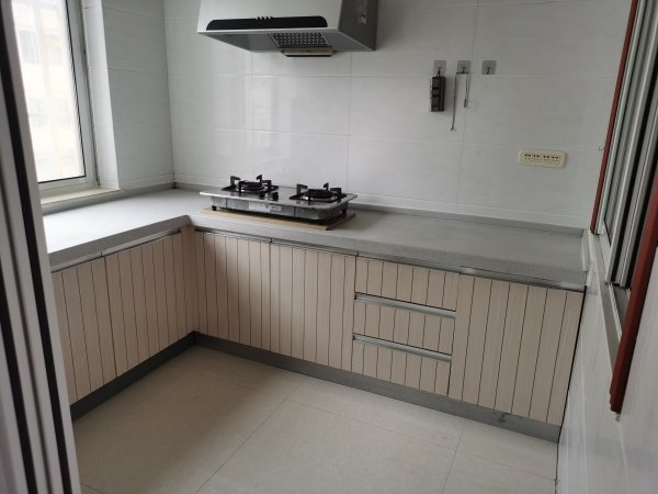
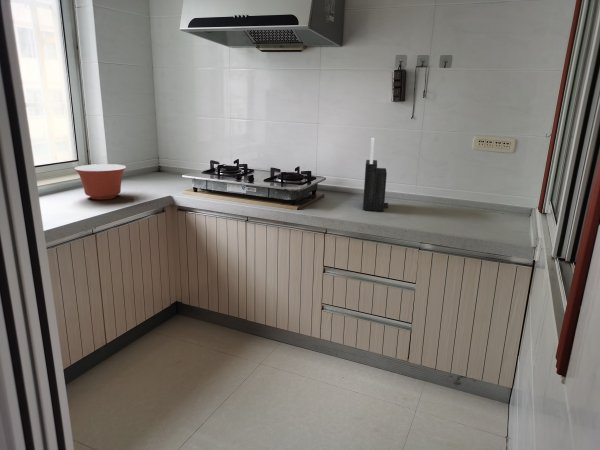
+ knife block [362,137,389,212]
+ mixing bowl [73,163,127,200]
